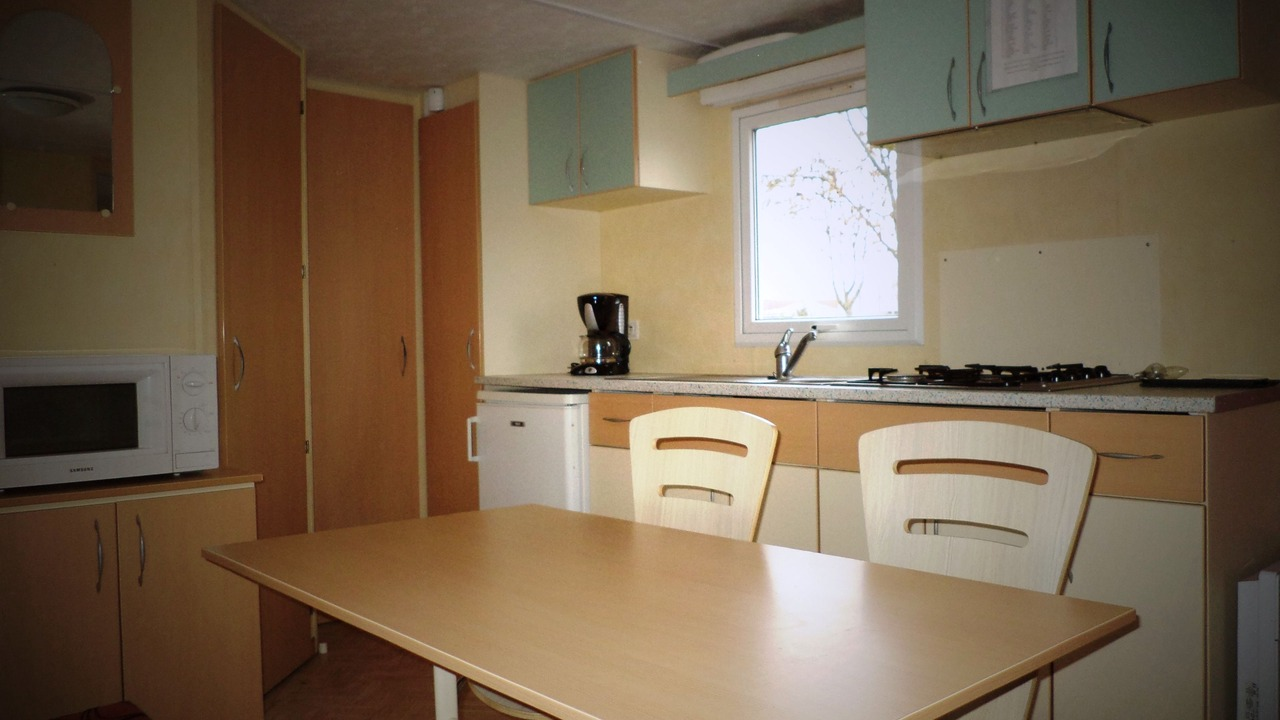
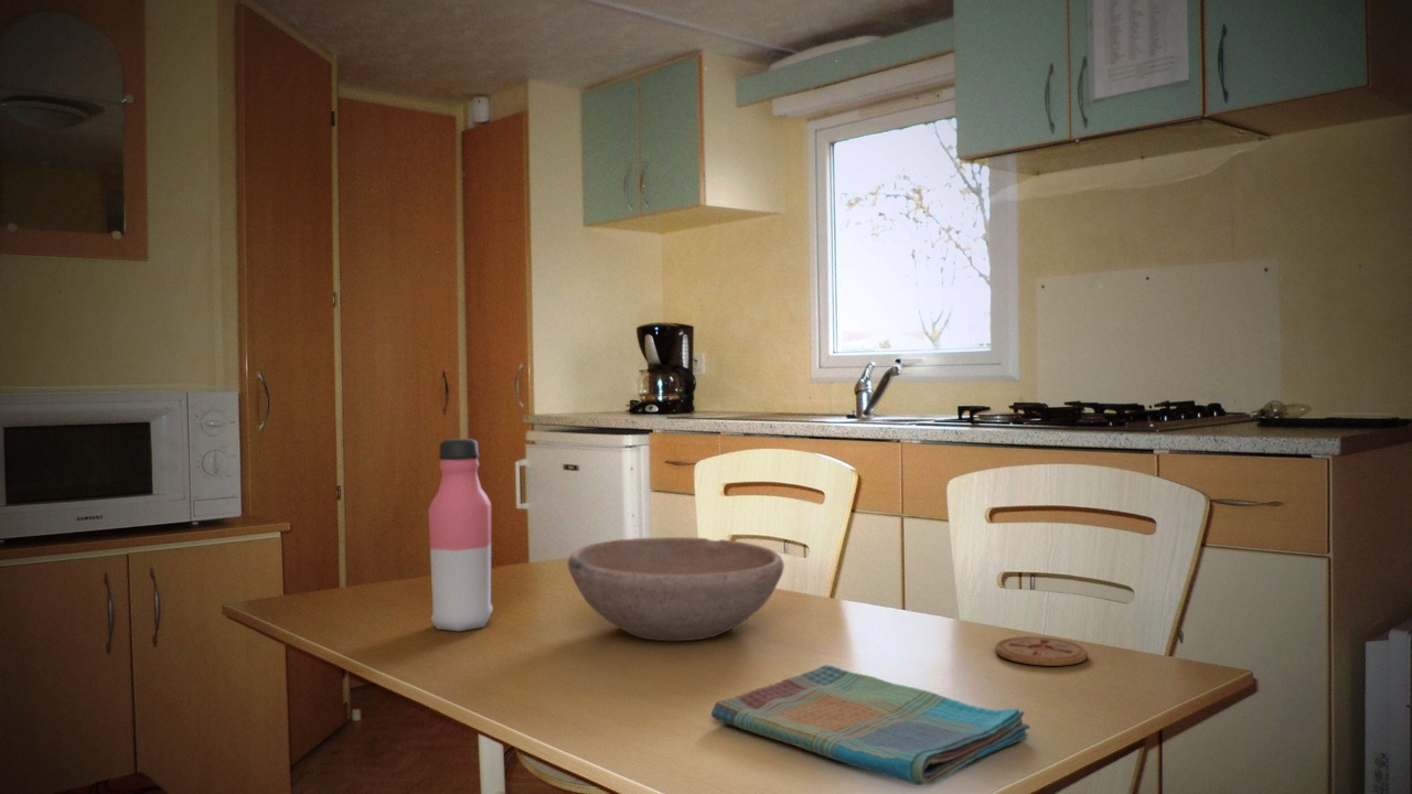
+ coaster [994,635,1089,667]
+ dish towel [710,664,1031,786]
+ bowl [566,536,785,643]
+ water bottle [427,438,494,632]
